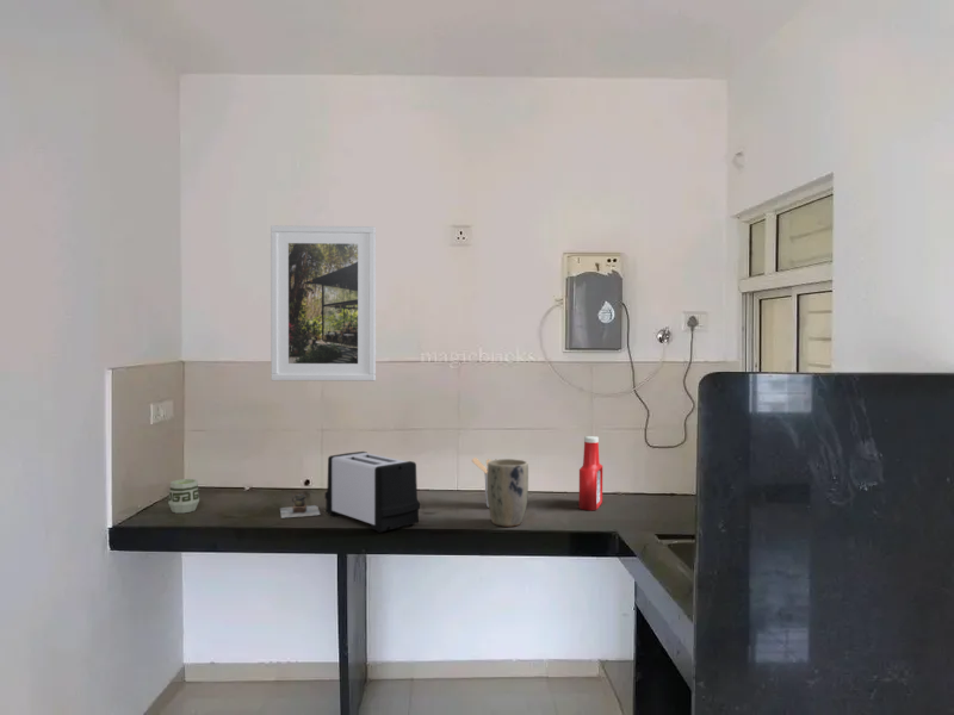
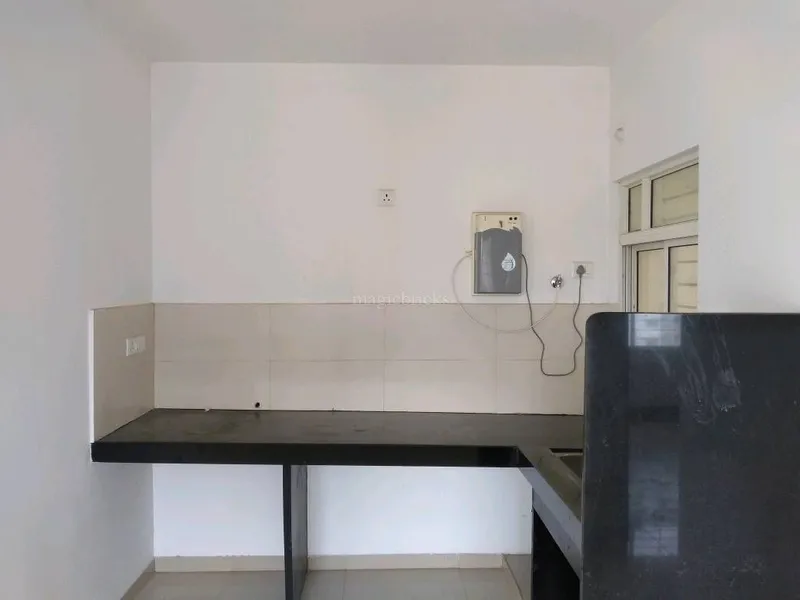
- utensil holder [470,456,498,509]
- soap bottle [578,435,603,511]
- toaster [324,450,421,534]
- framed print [270,224,377,383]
- teapot [279,491,322,520]
- plant pot [487,458,529,528]
- cup [167,478,200,514]
